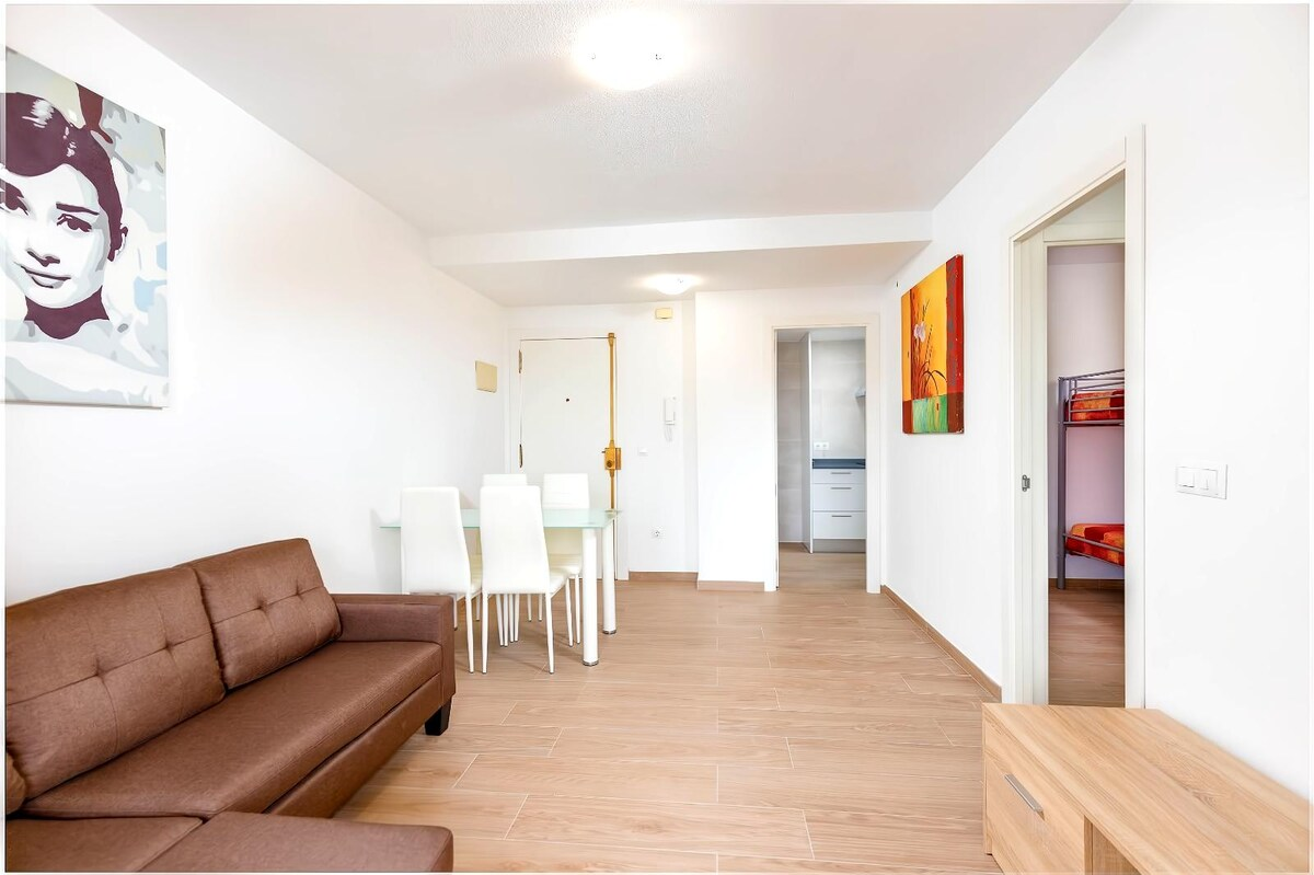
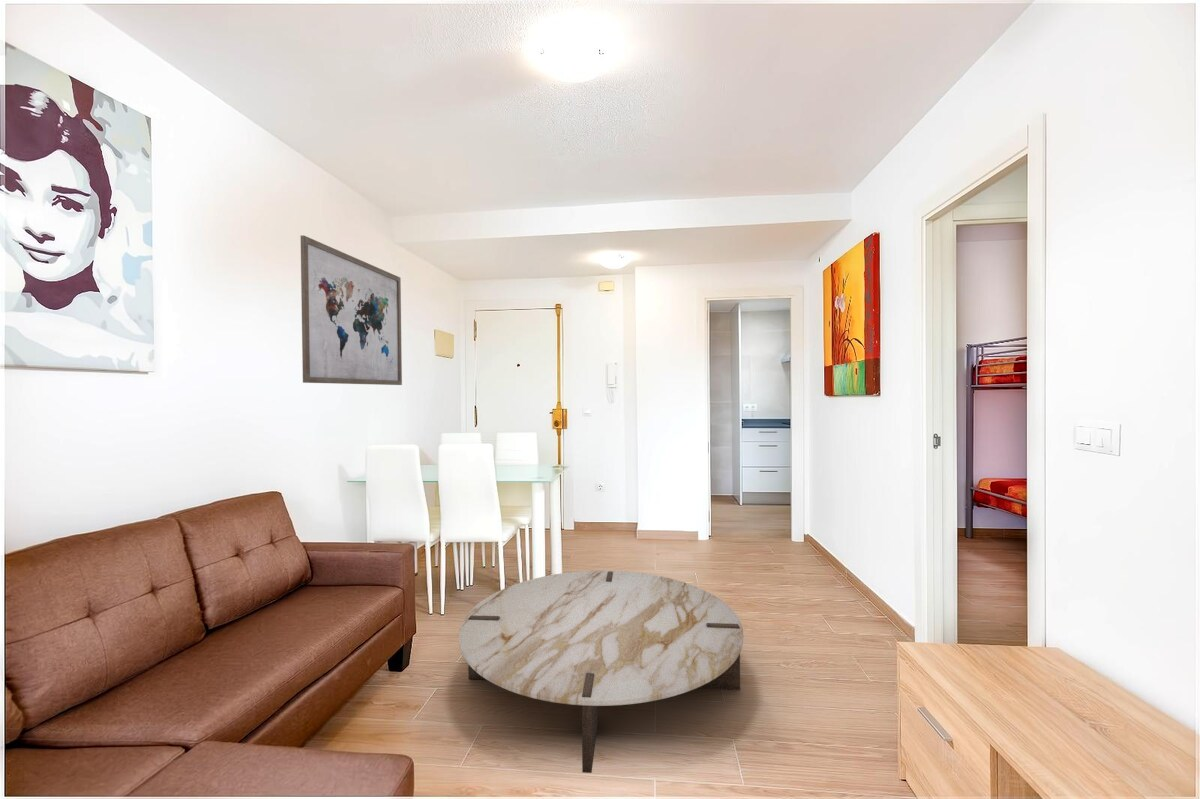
+ wall art [300,234,403,386]
+ coffee table [458,570,744,774]
